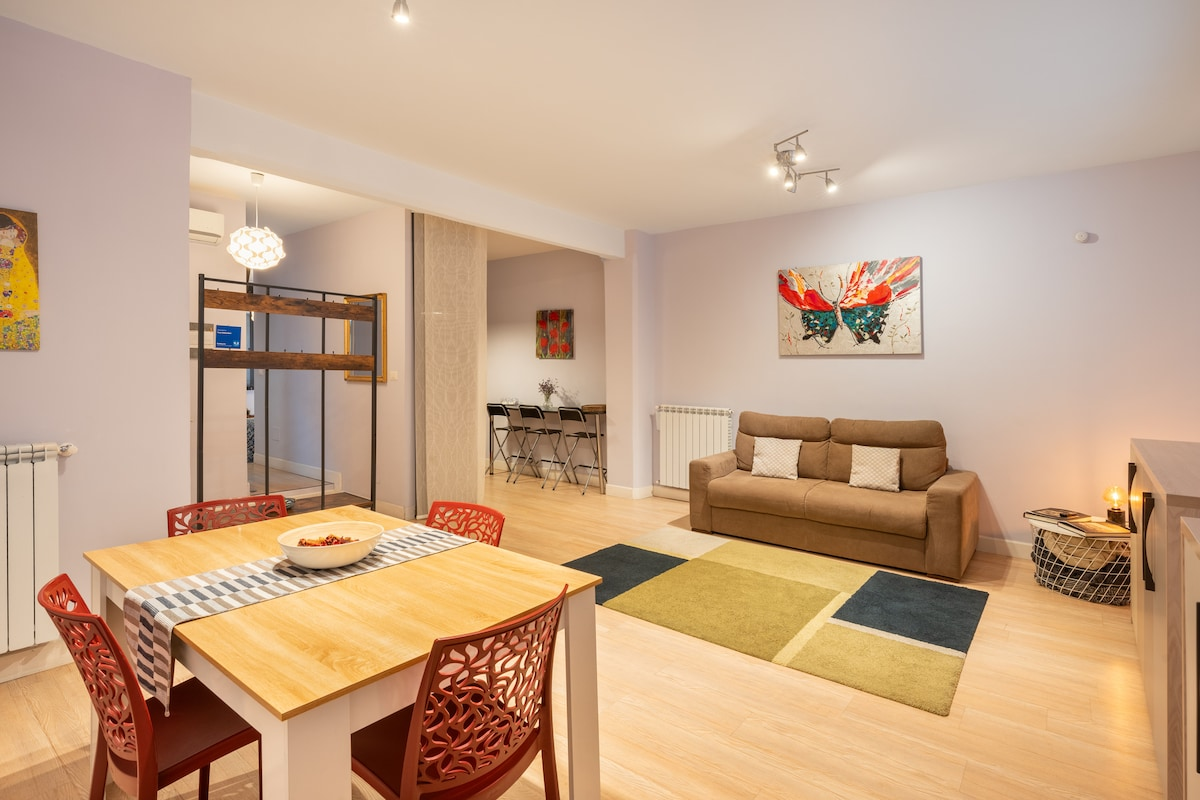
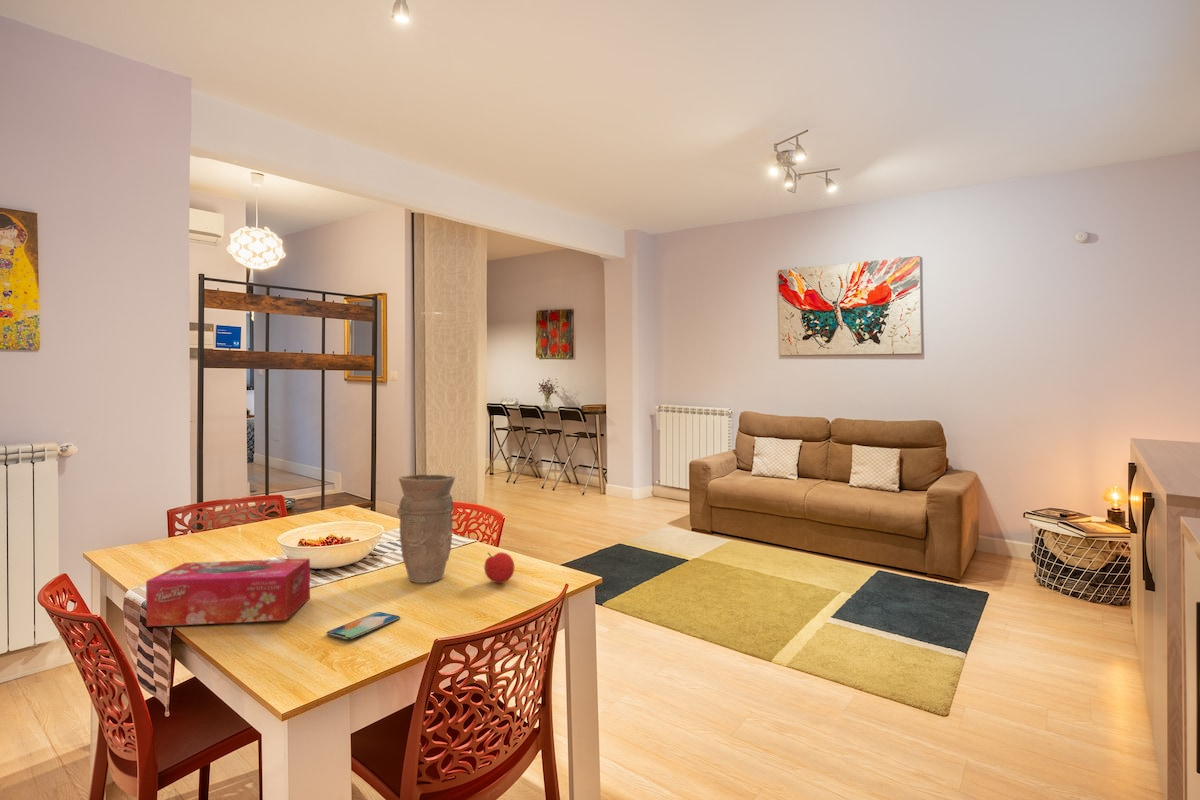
+ vase [396,473,456,584]
+ fruit [483,551,515,584]
+ smartphone [325,611,401,641]
+ tissue box [145,557,311,628]
